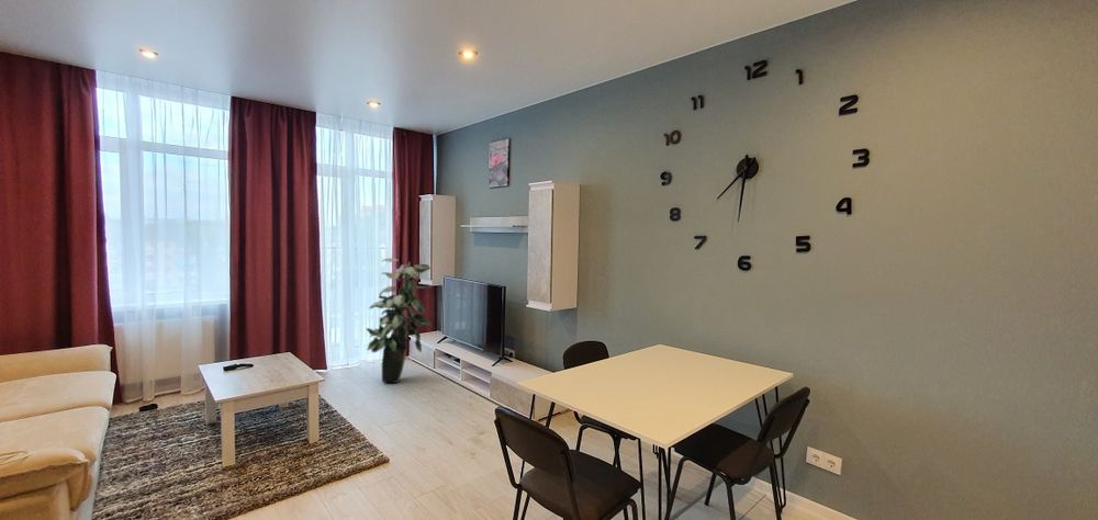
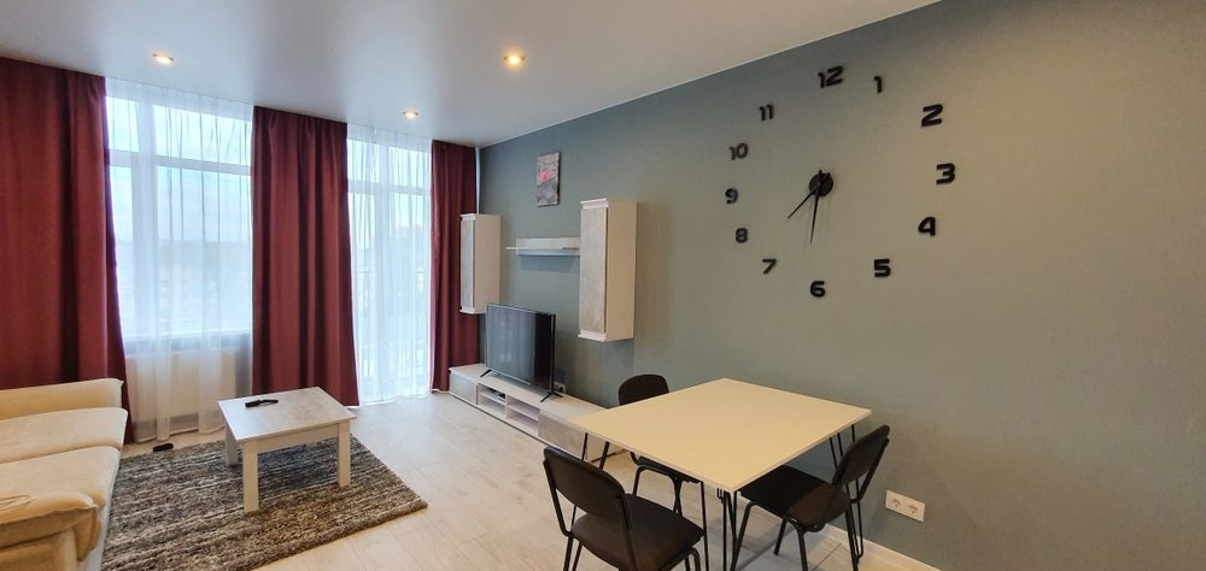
- indoor plant [365,257,433,384]
